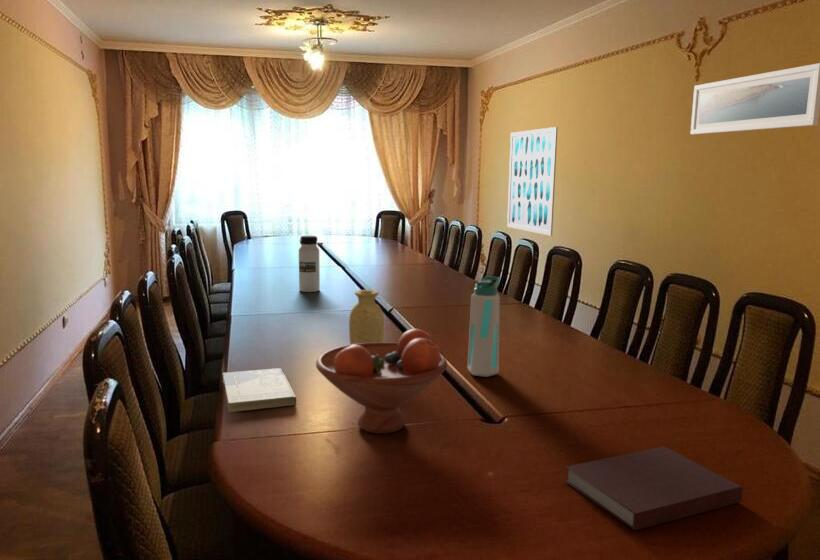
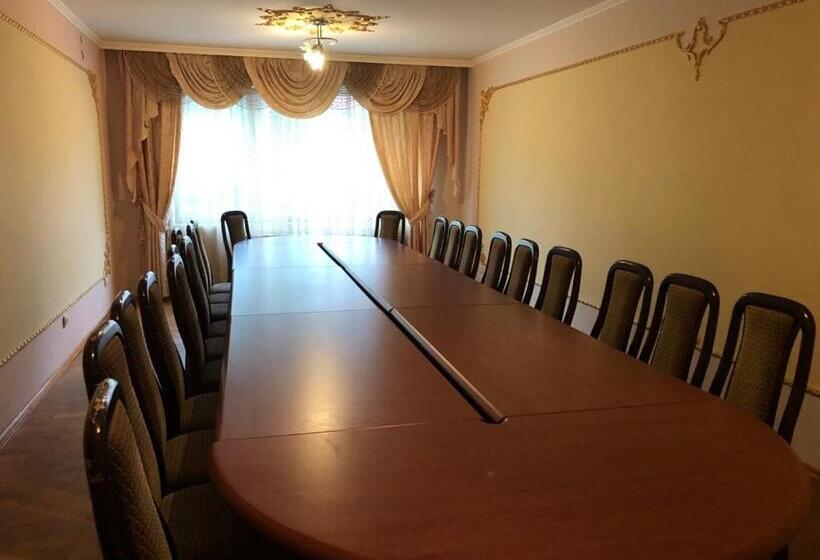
- notebook [564,445,744,532]
- water bottle [466,275,501,378]
- book [221,367,297,413]
- wall art [506,126,559,237]
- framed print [689,62,820,136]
- vase [348,289,385,345]
- water bottle [298,235,321,293]
- fruit bowl [315,328,448,434]
